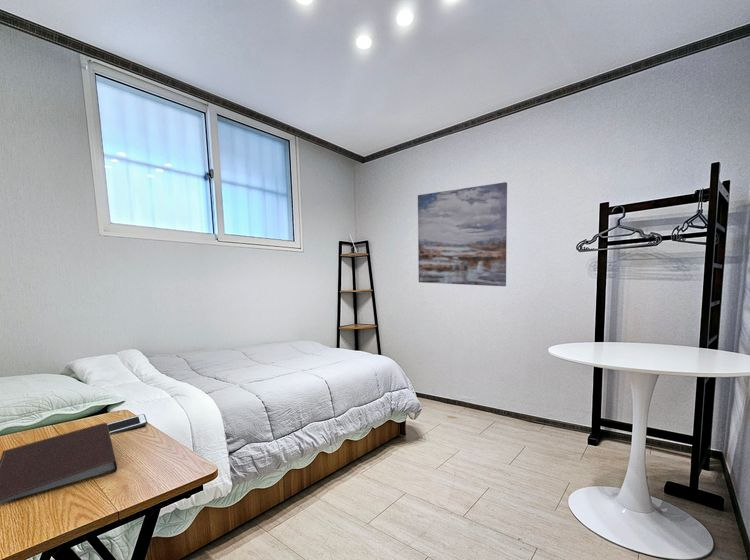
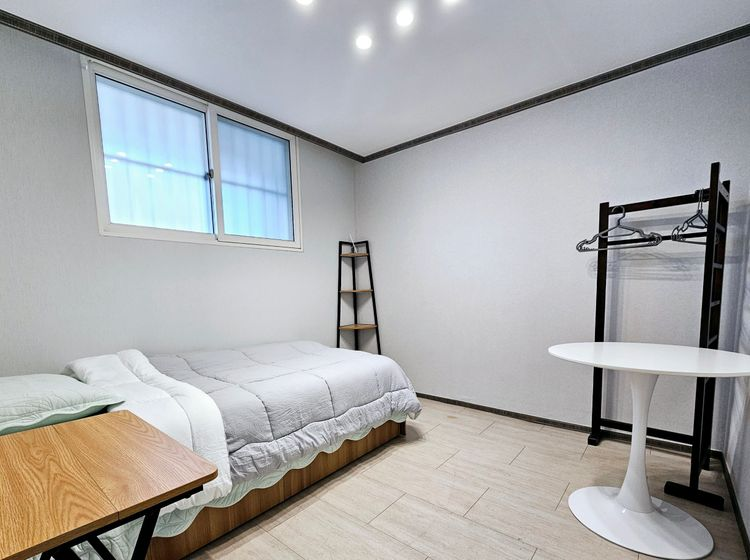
- notebook [0,422,118,504]
- cell phone [107,413,148,436]
- wall art [417,181,508,287]
